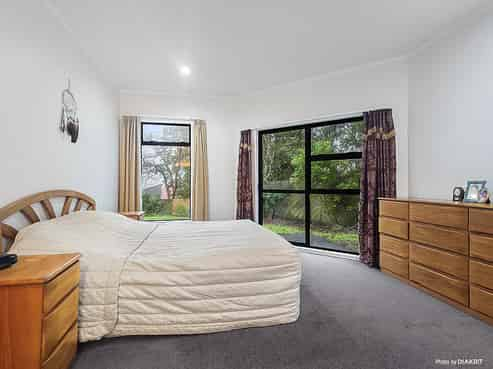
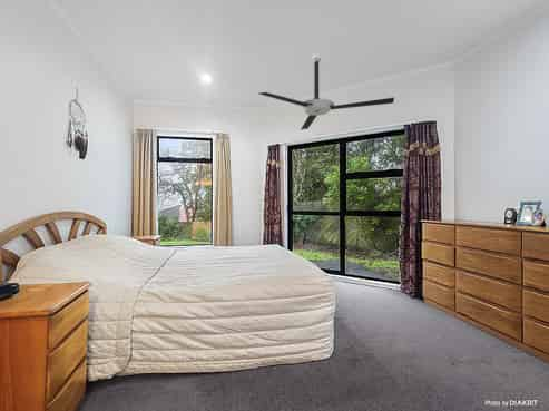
+ ceiling fan [258,52,395,130]
